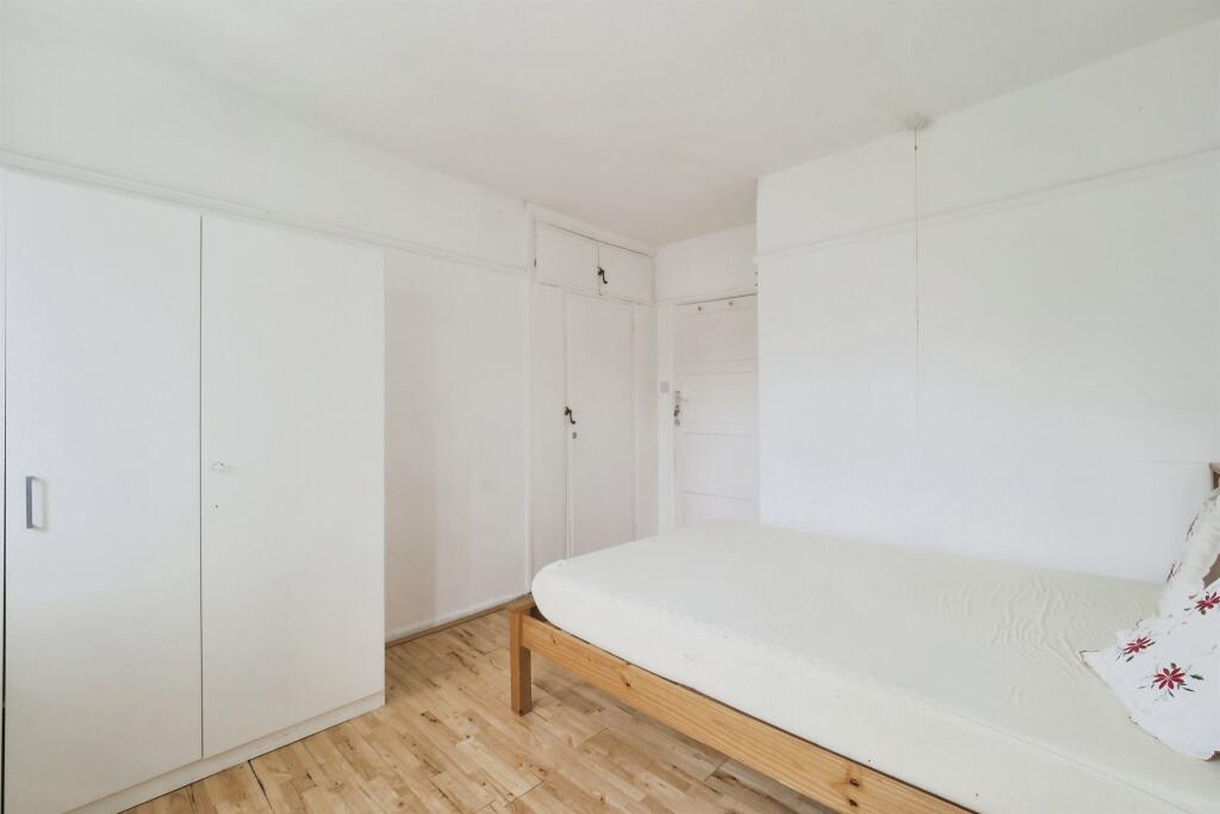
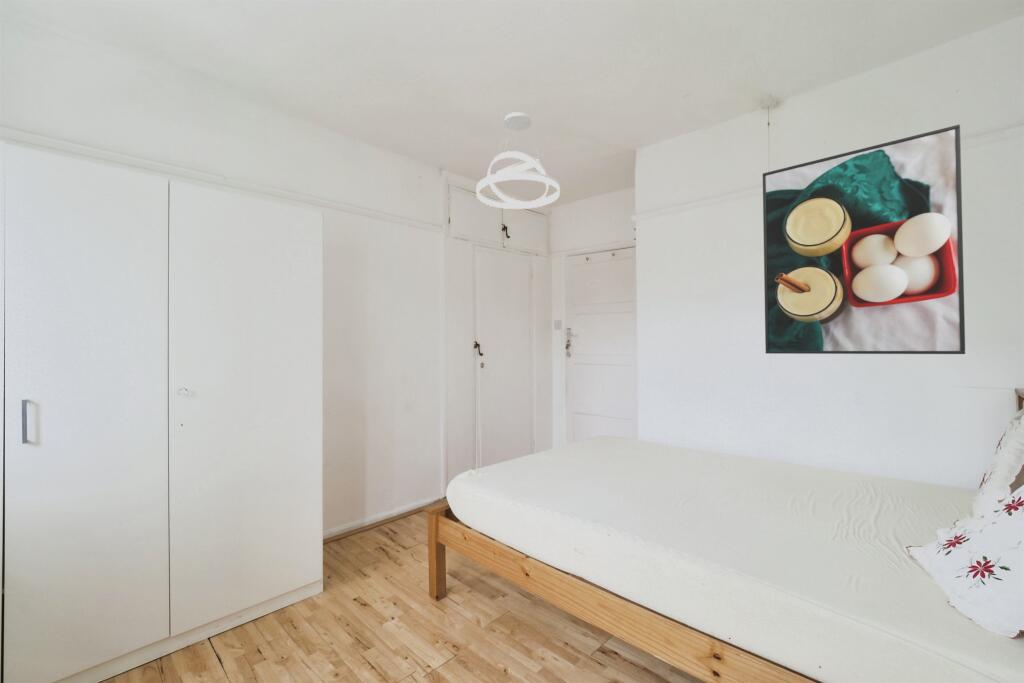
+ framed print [762,124,966,355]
+ pendant light [476,111,561,210]
